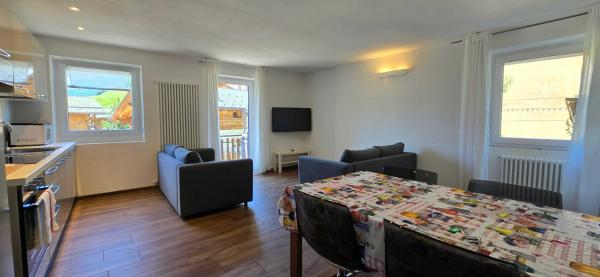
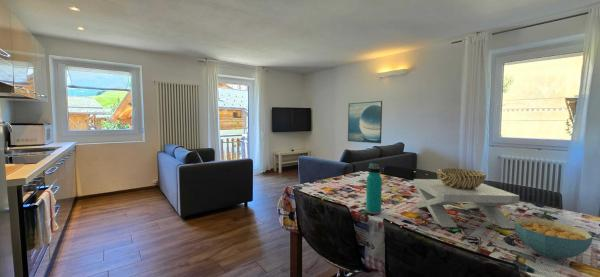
+ cereal bowl [513,217,594,260]
+ water bottle [365,162,383,215]
+ decorative bowl [412,167,520,229]
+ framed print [347,100,383,144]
